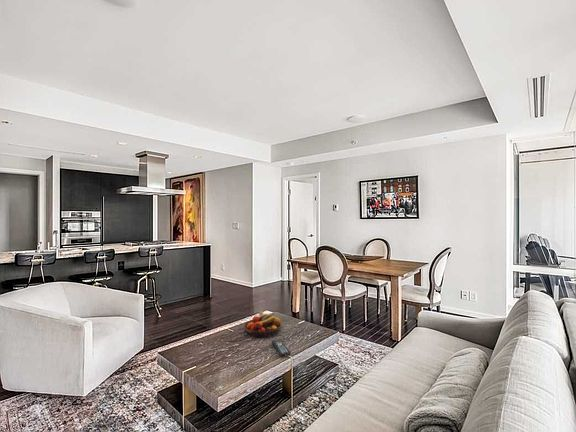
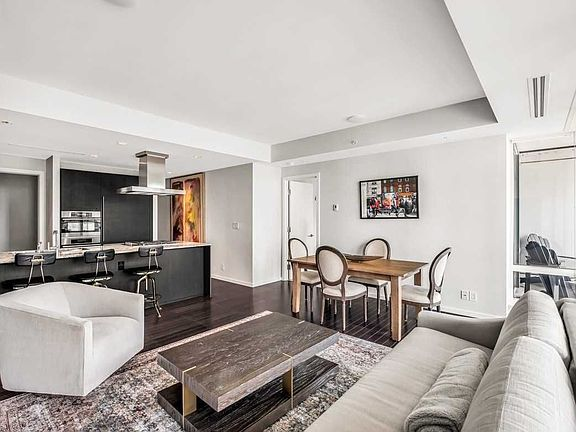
- fruit bowl [243,310,282,339]
- remote control [271,339,291,357]
